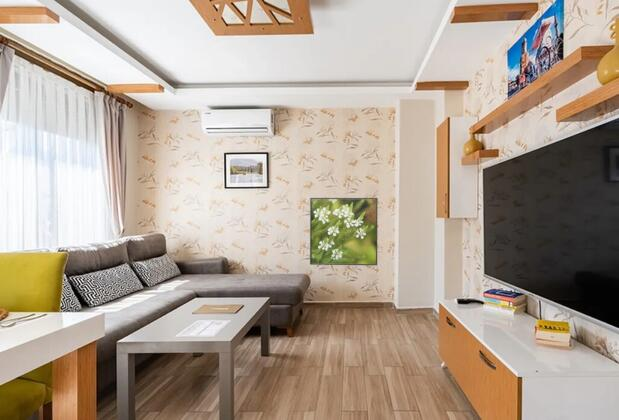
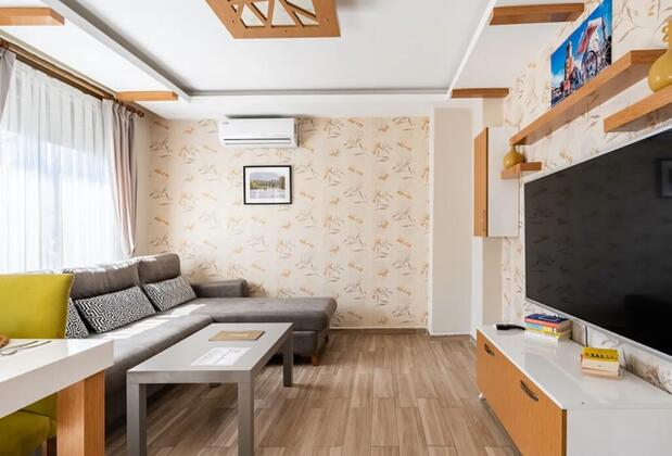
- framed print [309,197,378,266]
